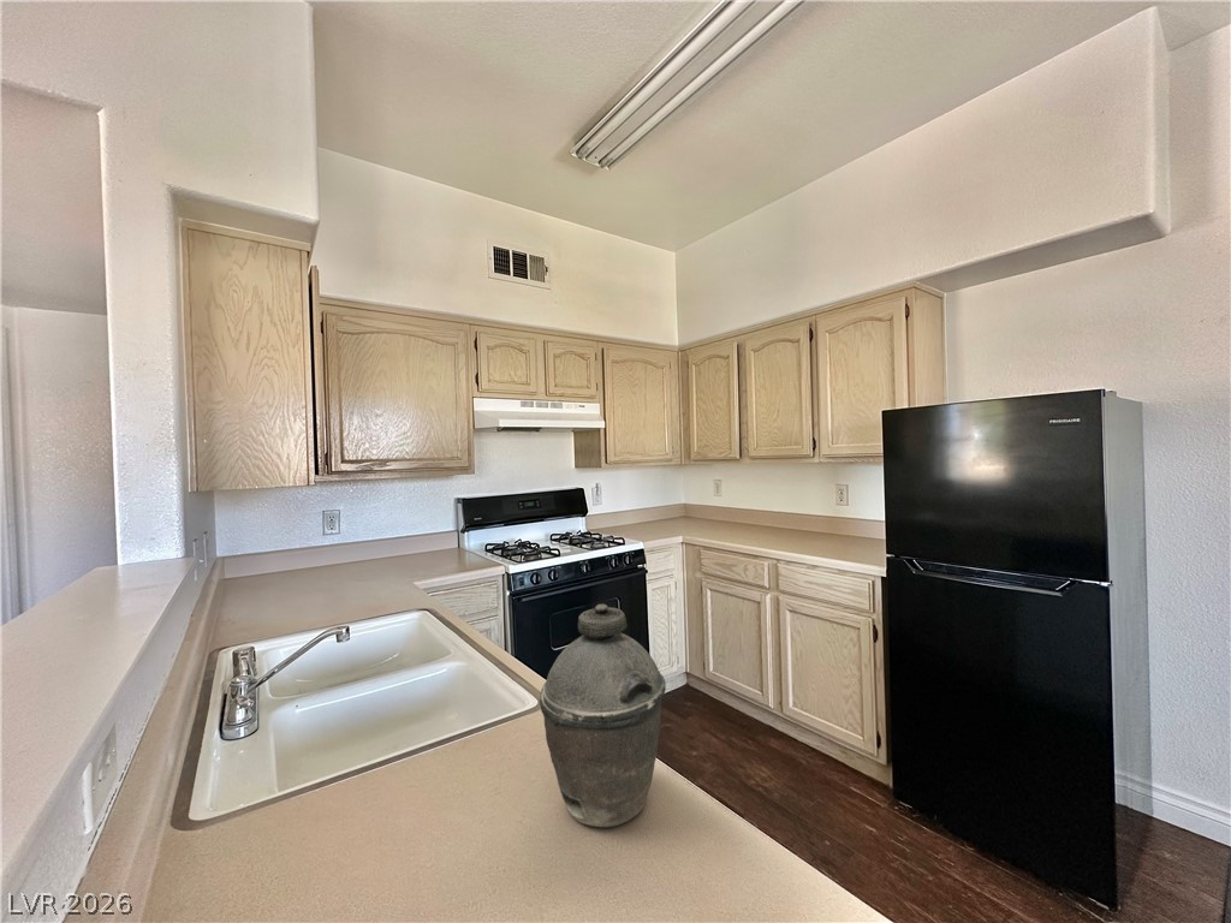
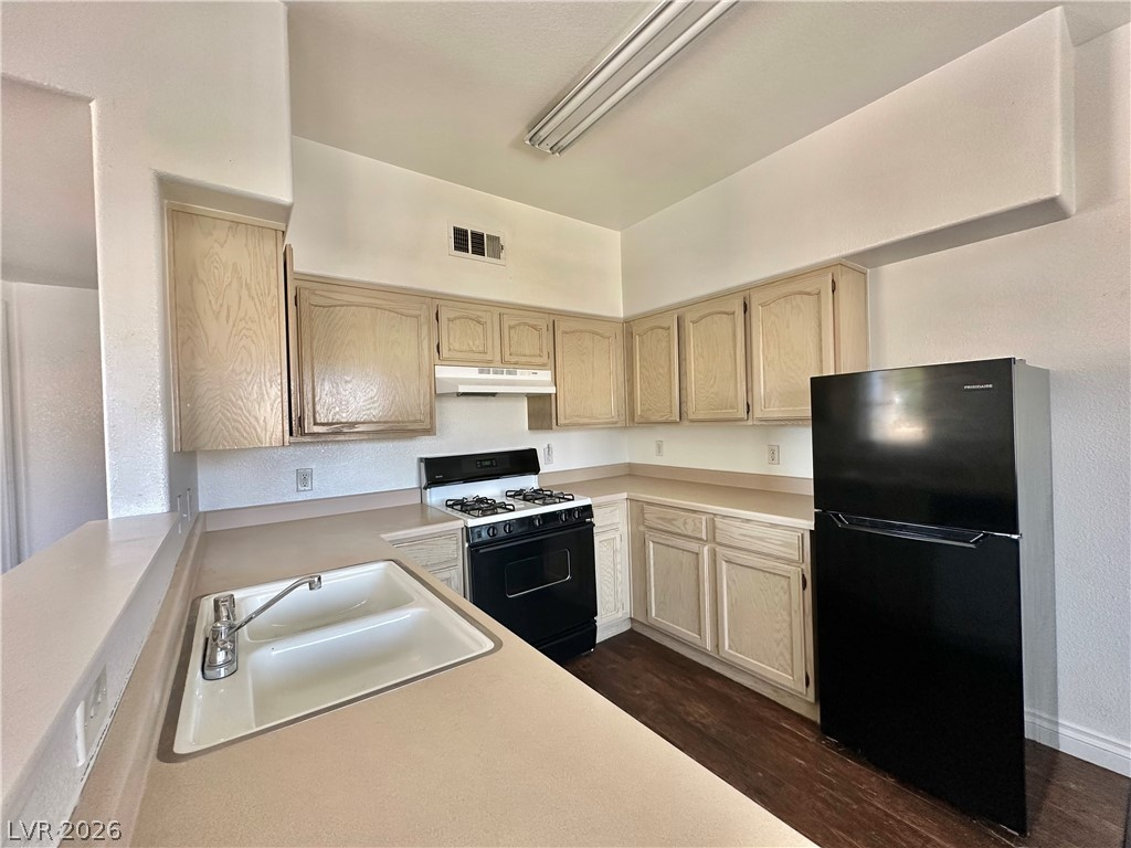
- kettle [539,602,667,829]
